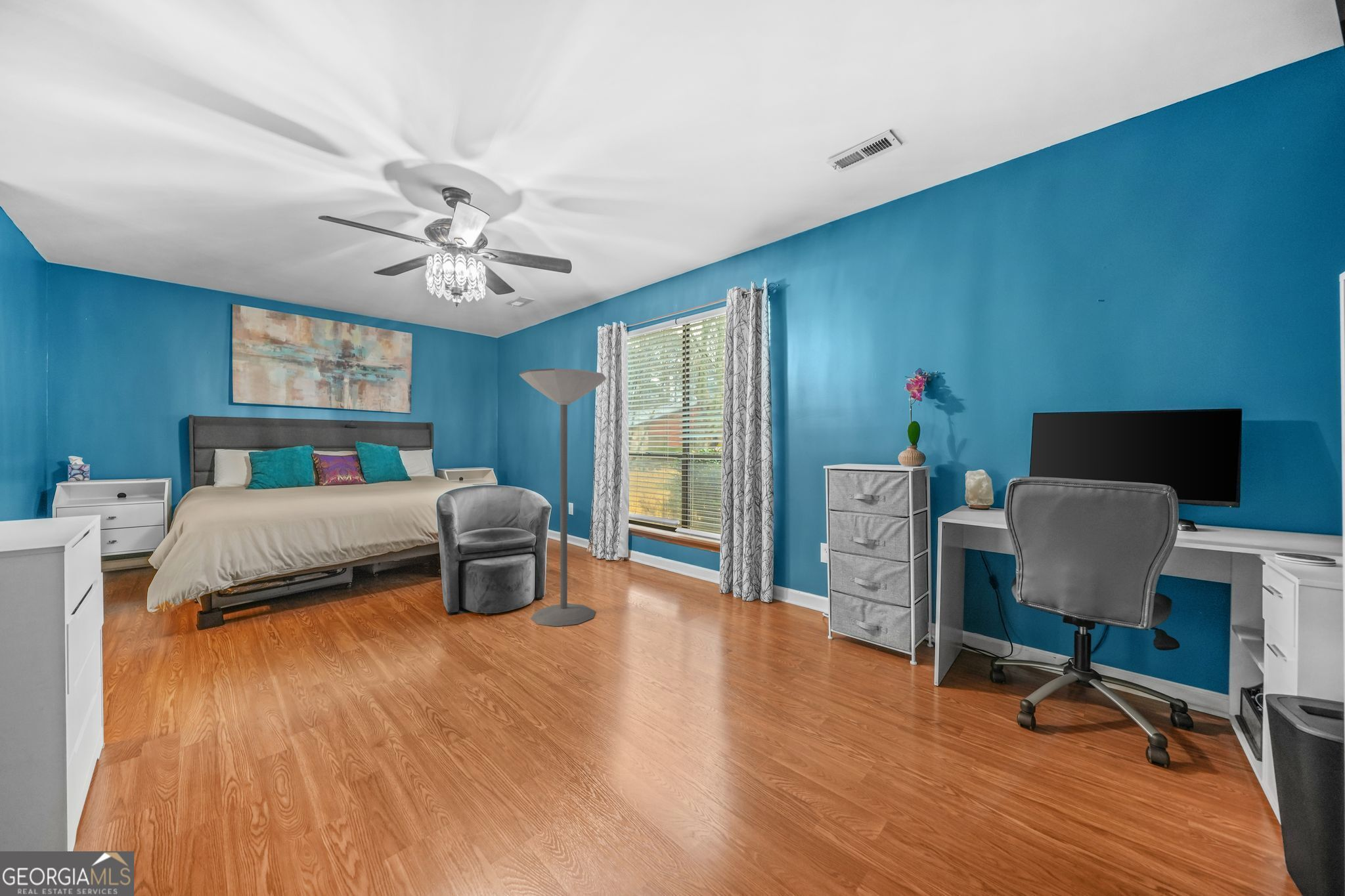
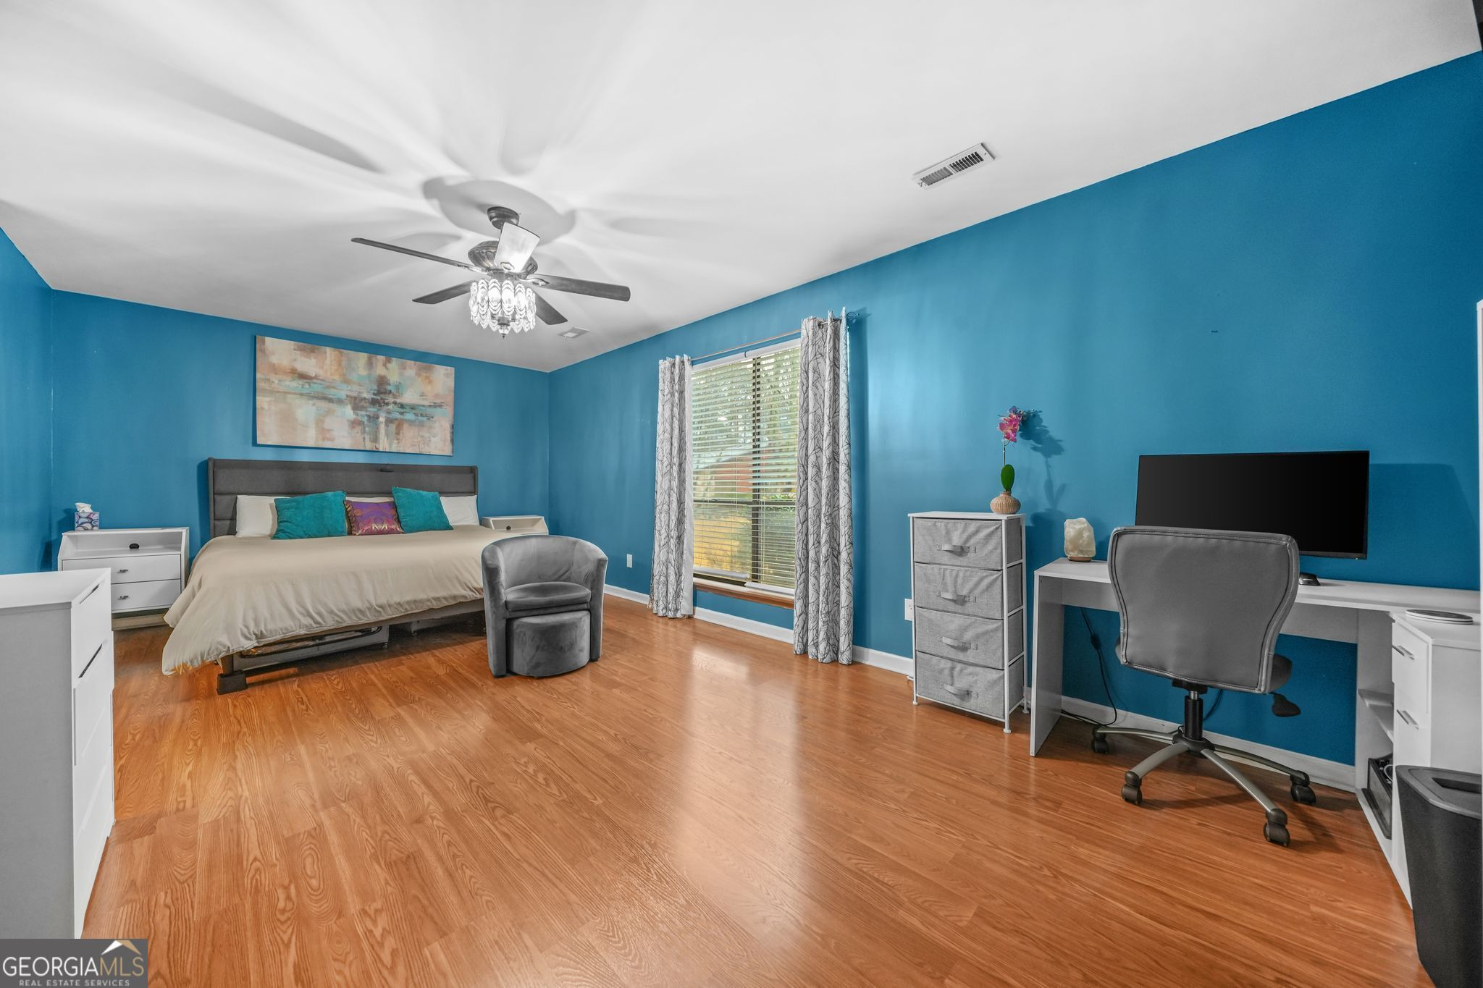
- floor lamp [519,368,607,627]
